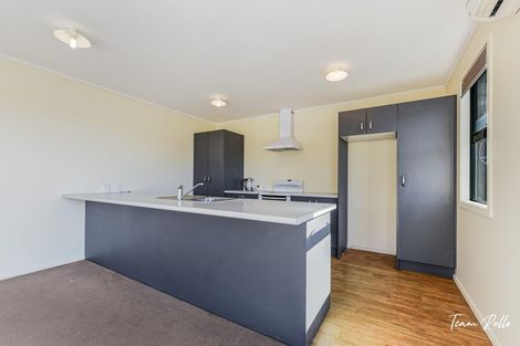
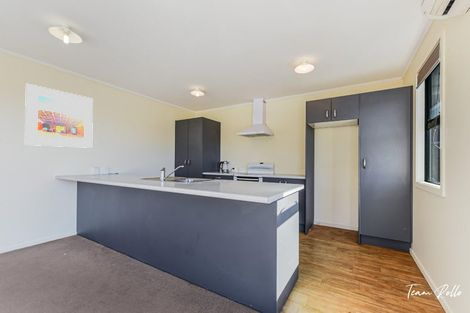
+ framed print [24,83,94,149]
